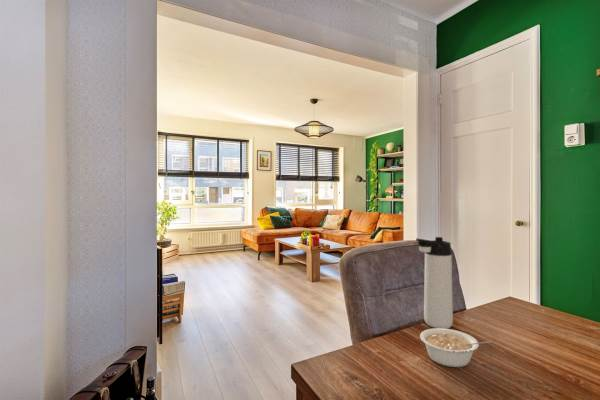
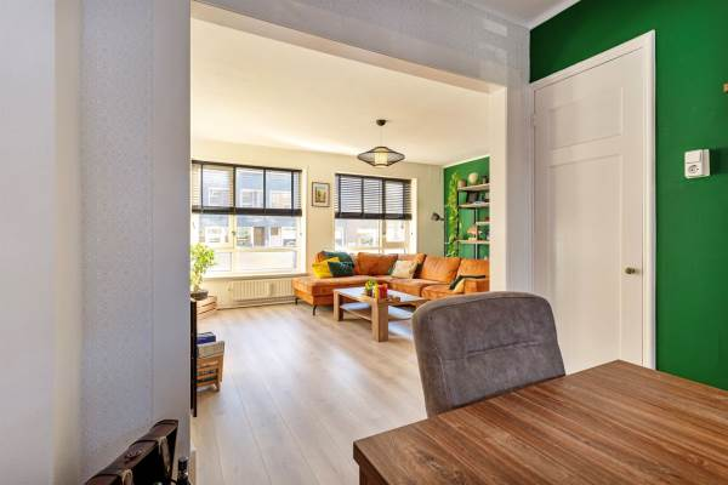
- thermos bottle [415,236,454,329]
- legume [419,328,493,368]
